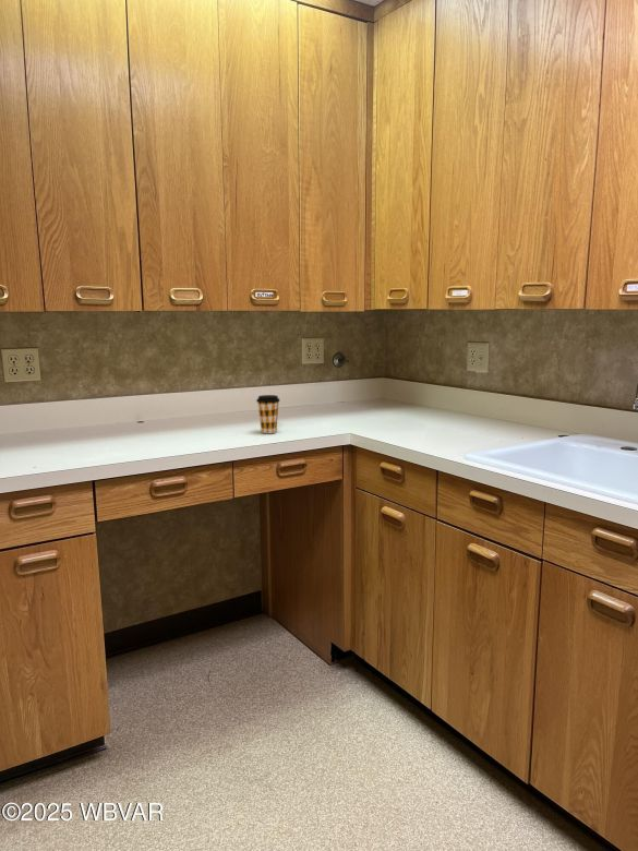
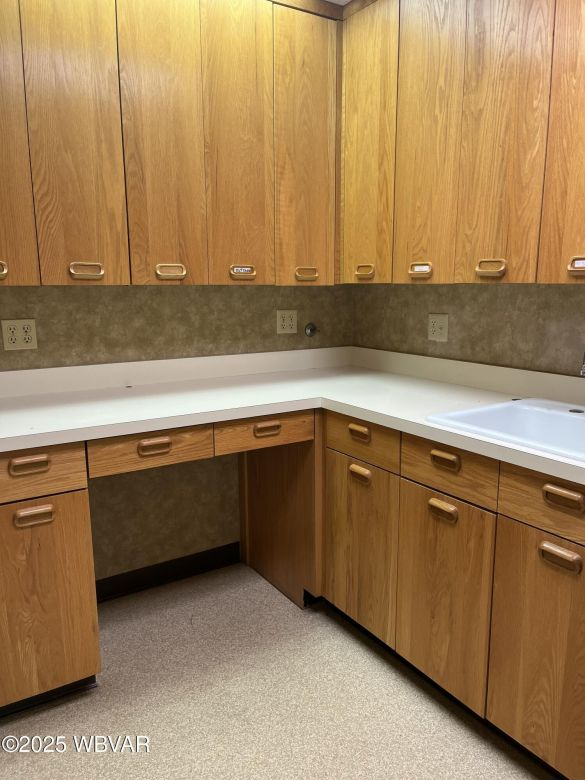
- coffee cup [255,394,281,434]
